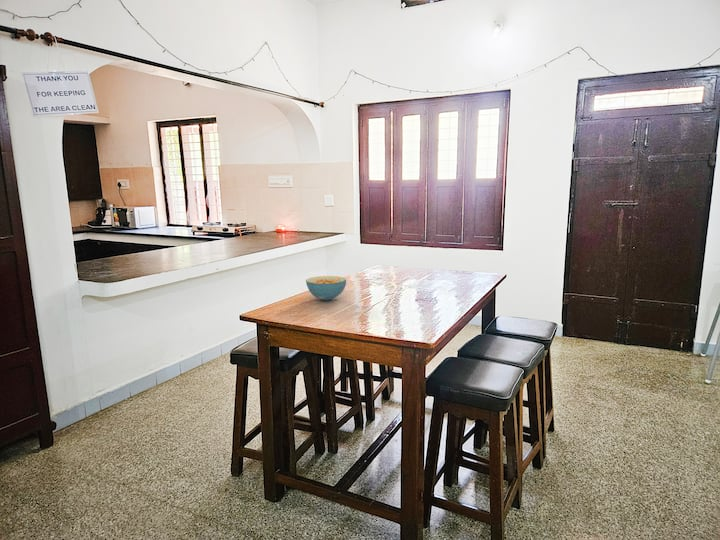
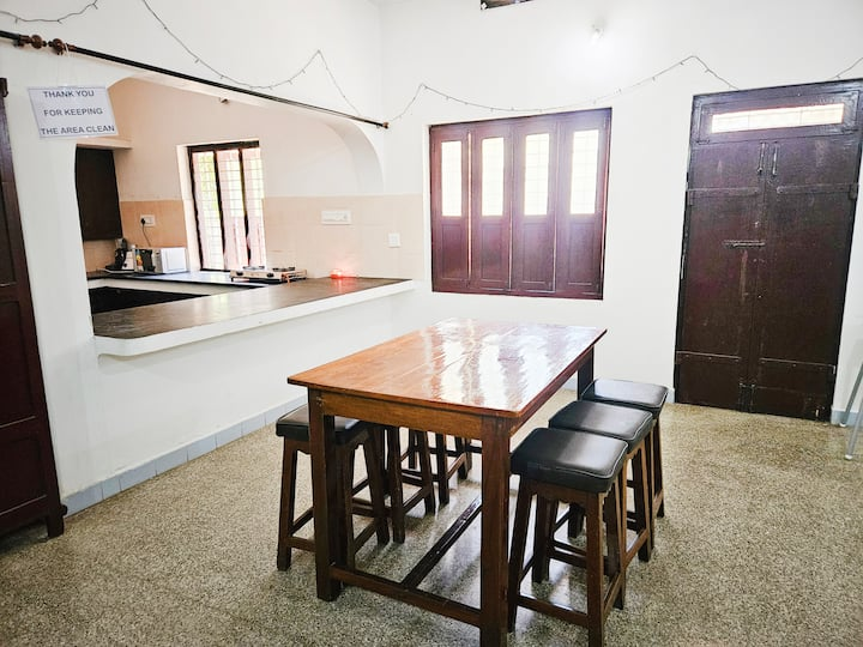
- cereal bowl [305,275,347,301]
